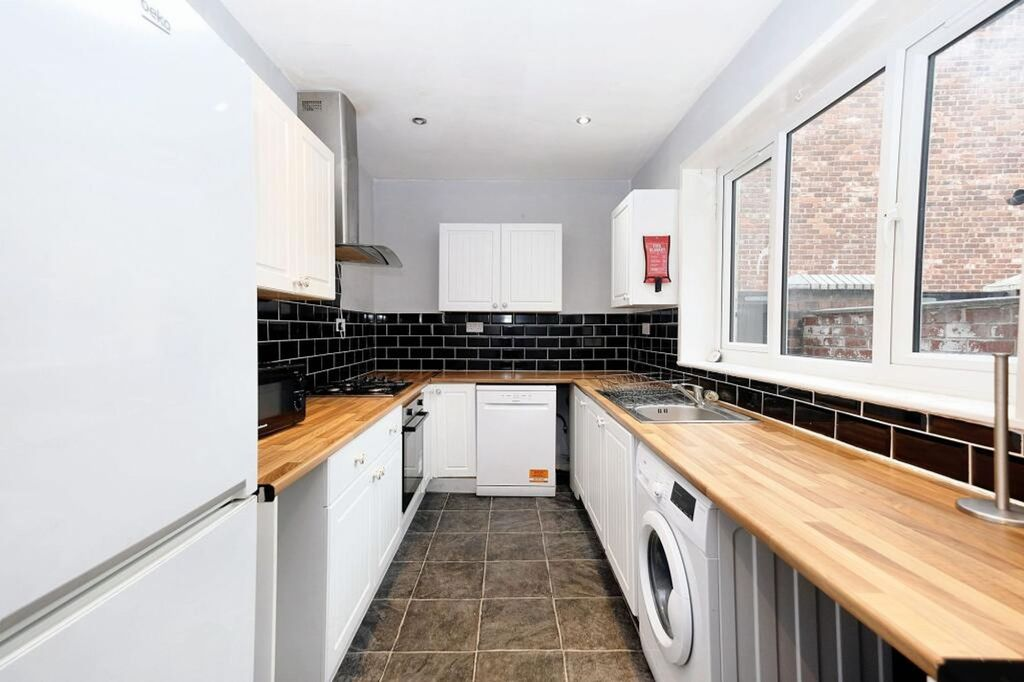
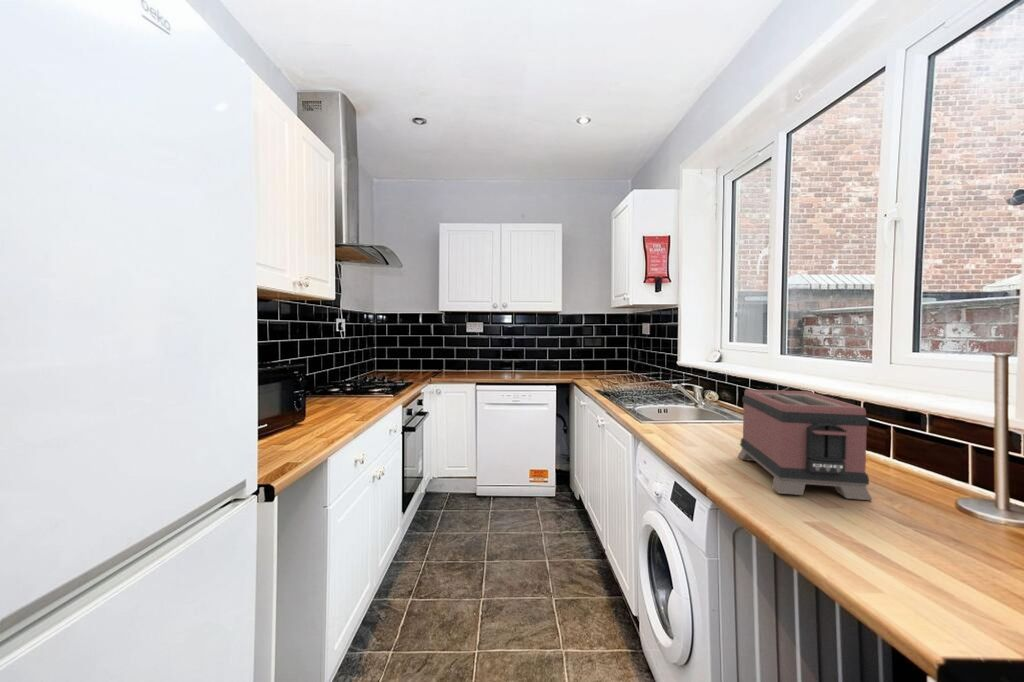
+ toaster [737,388,873,501]
